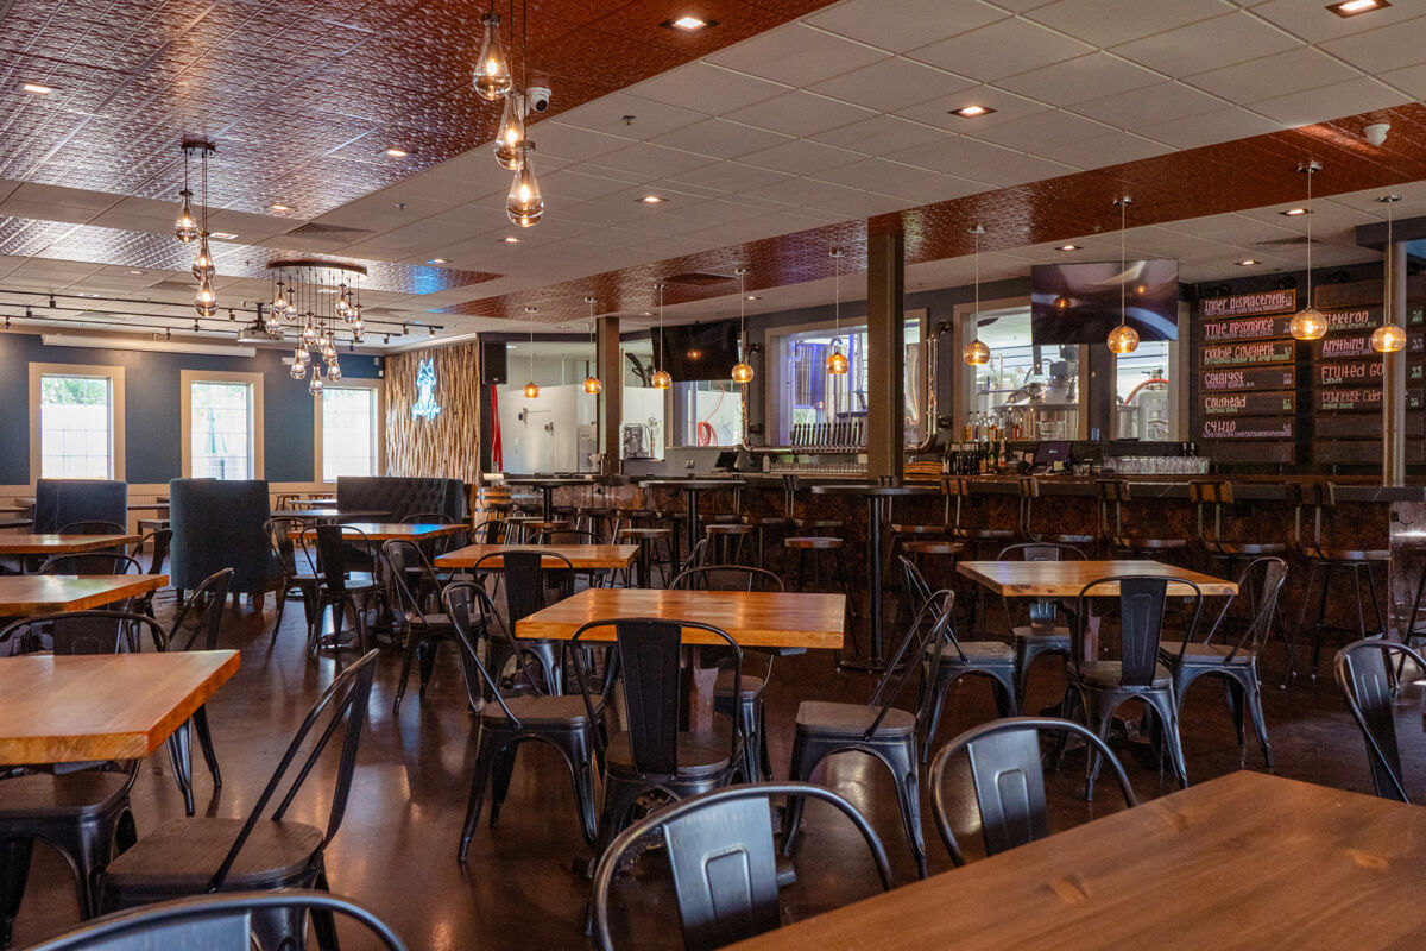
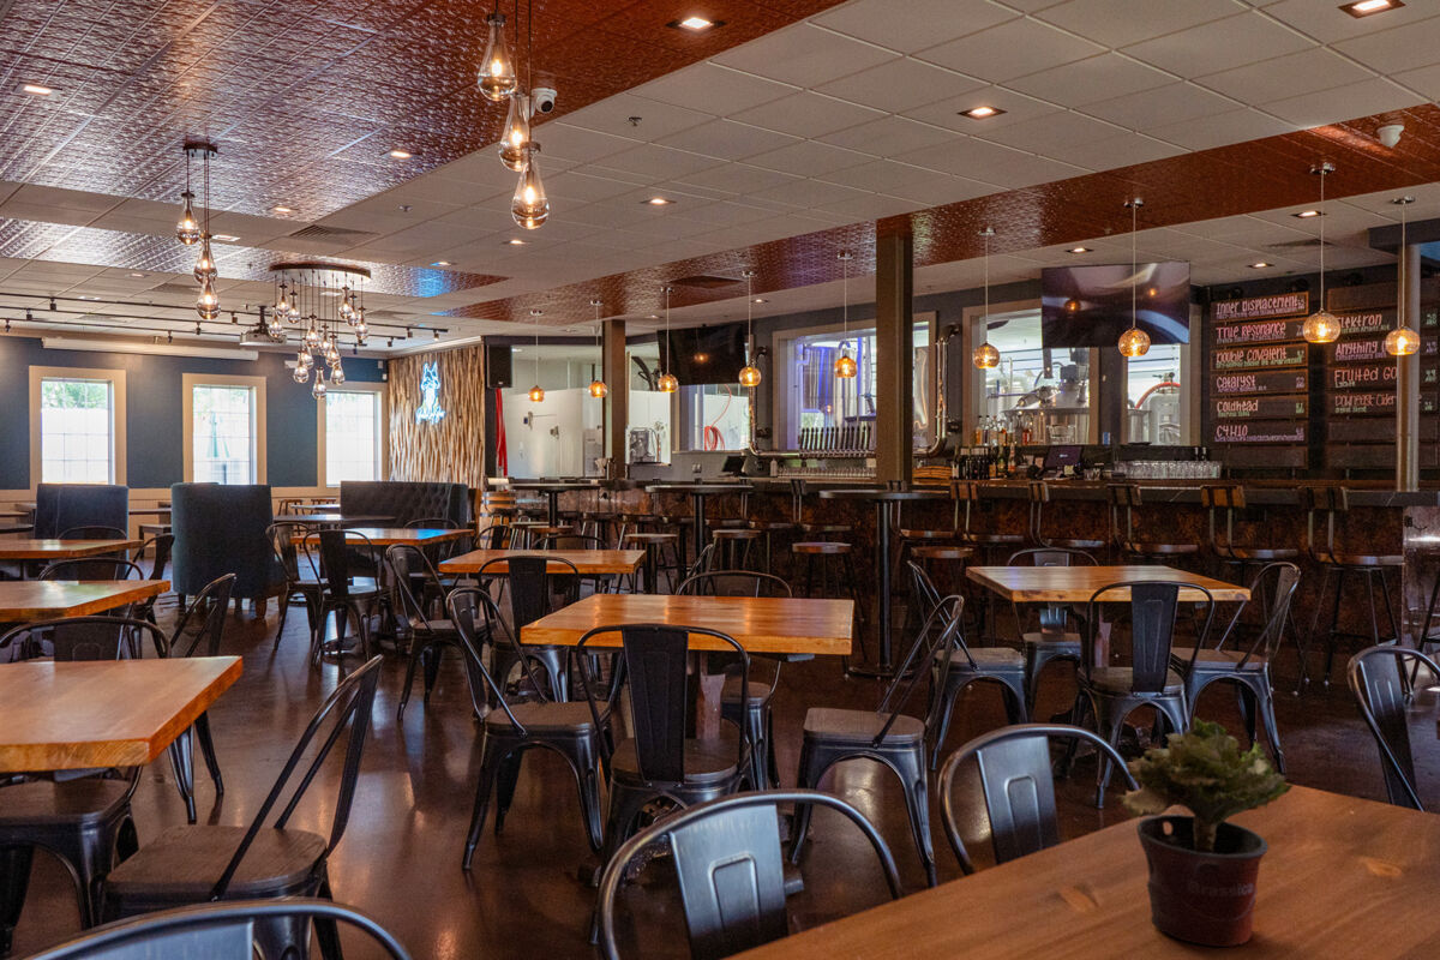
+ potted plant [1116,716,1295,948]
